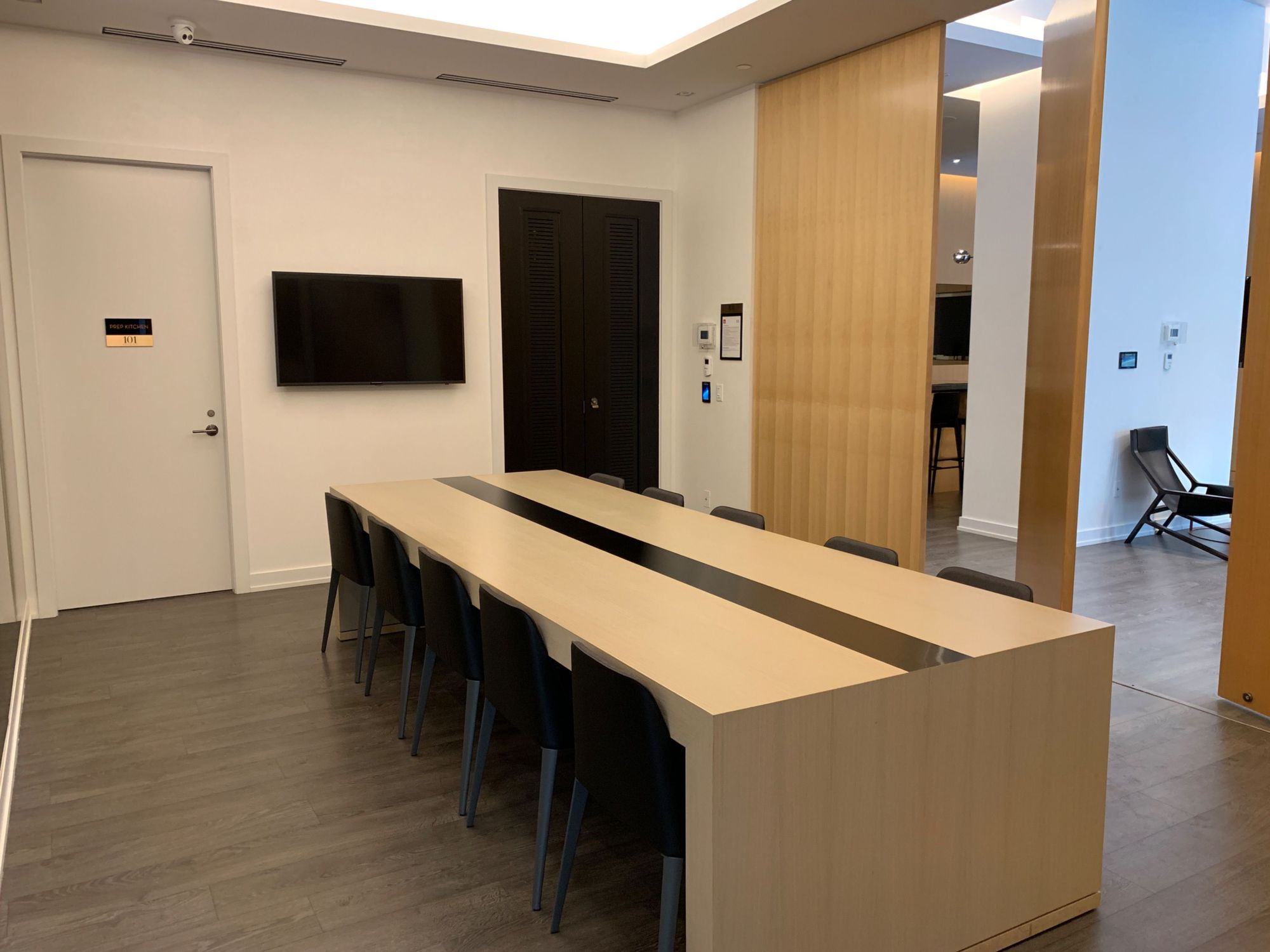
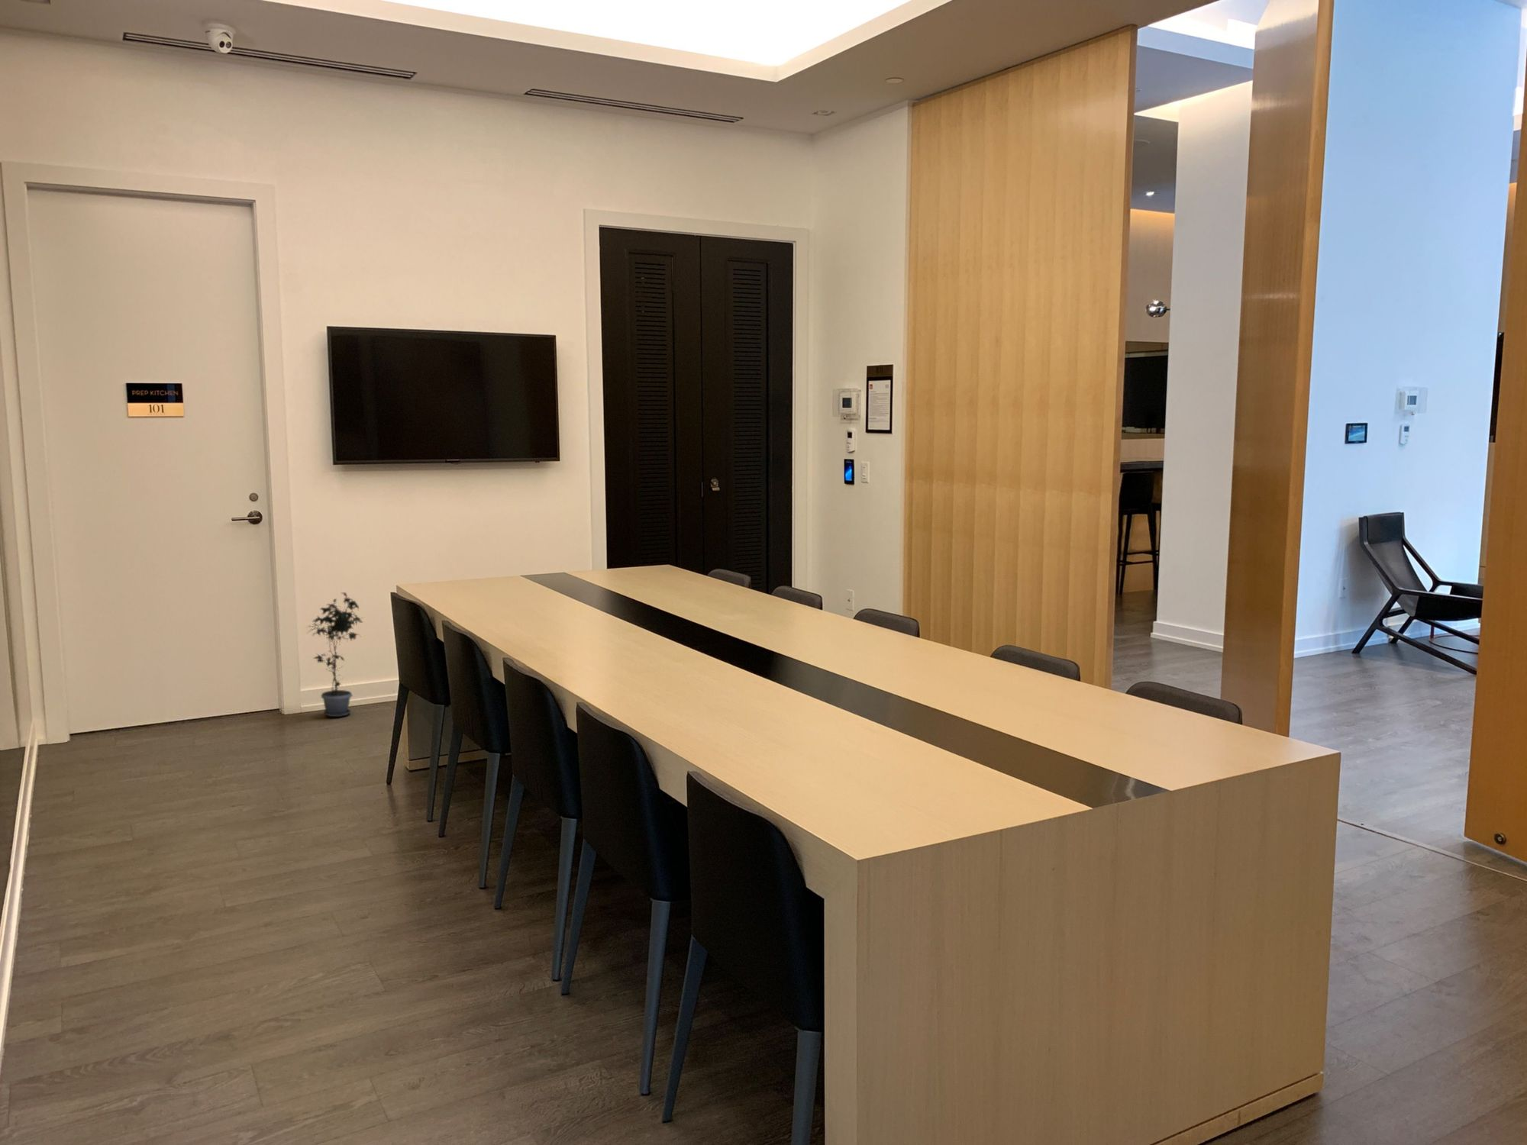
+ potted plant [305,592,366,718]
